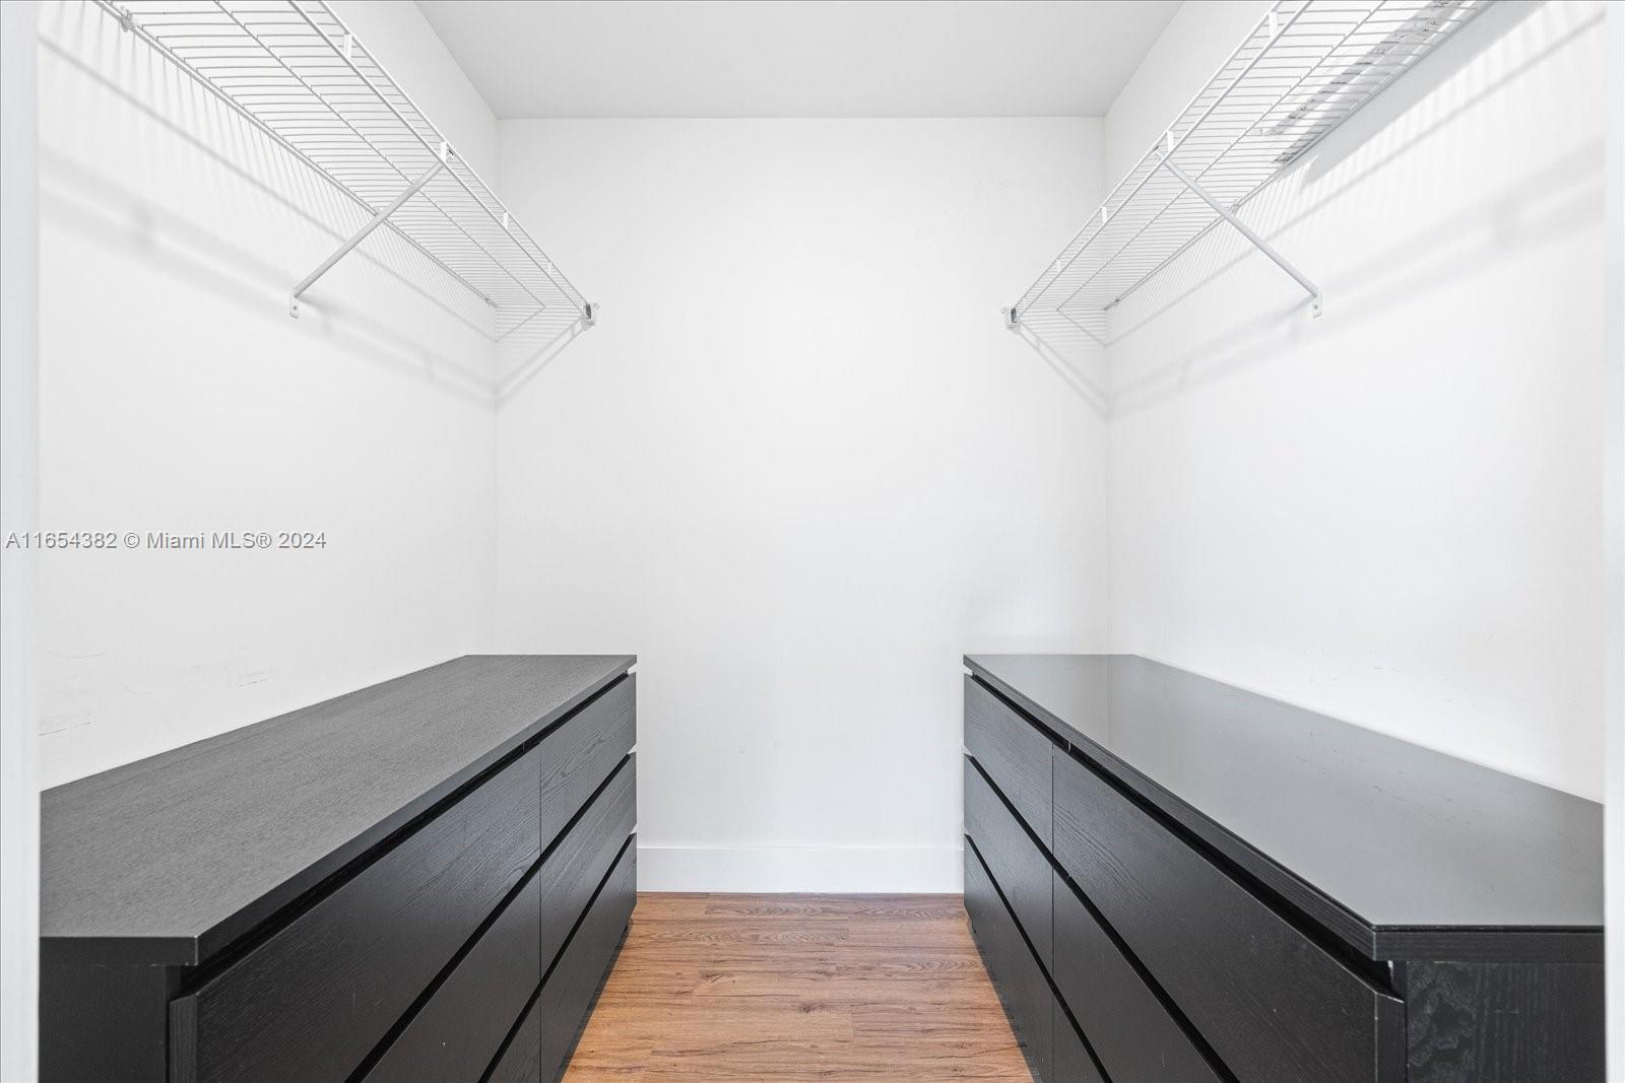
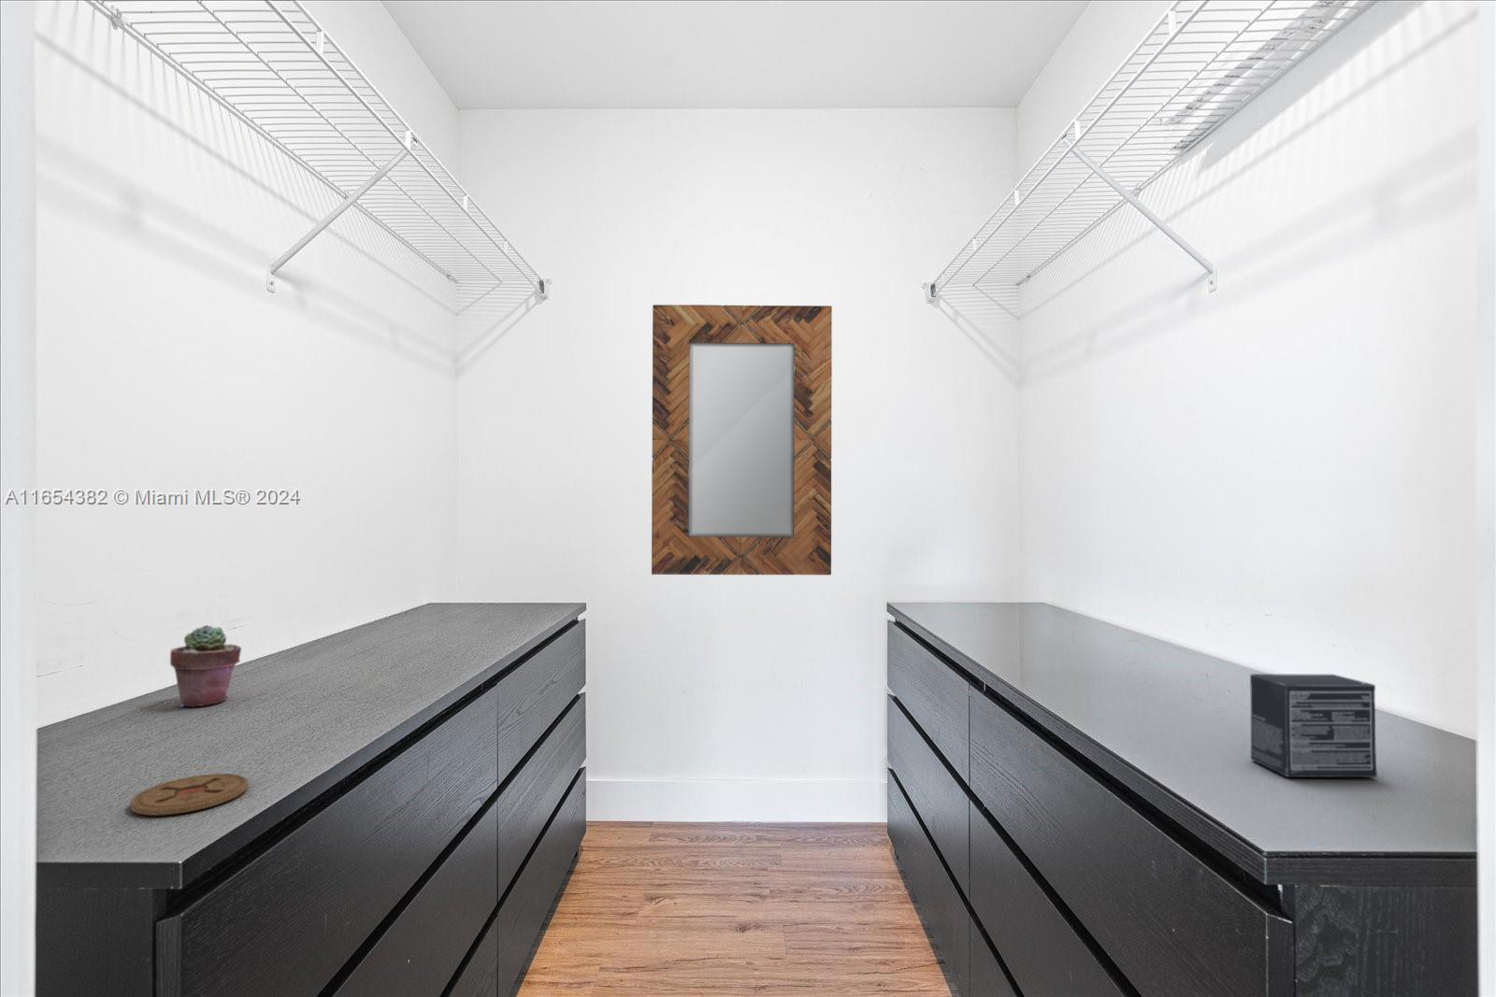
+ small box [1249,673,1378,779]
+ potted succulent [169,624,243,708]
+ coaster [129,772,248,817]
+ home mirror [651,304,833,575]
